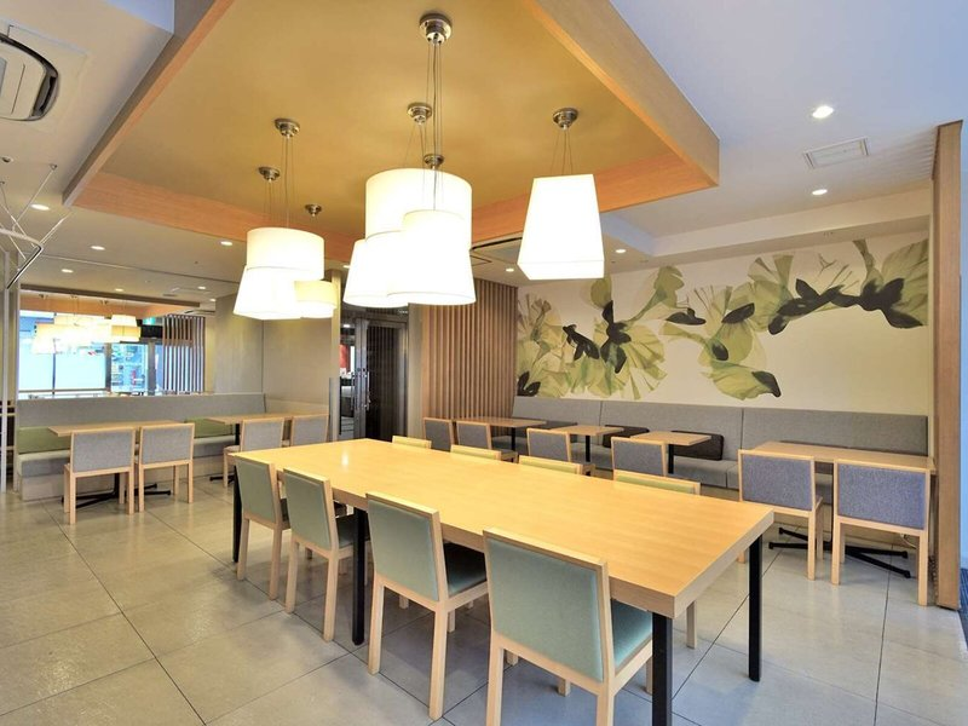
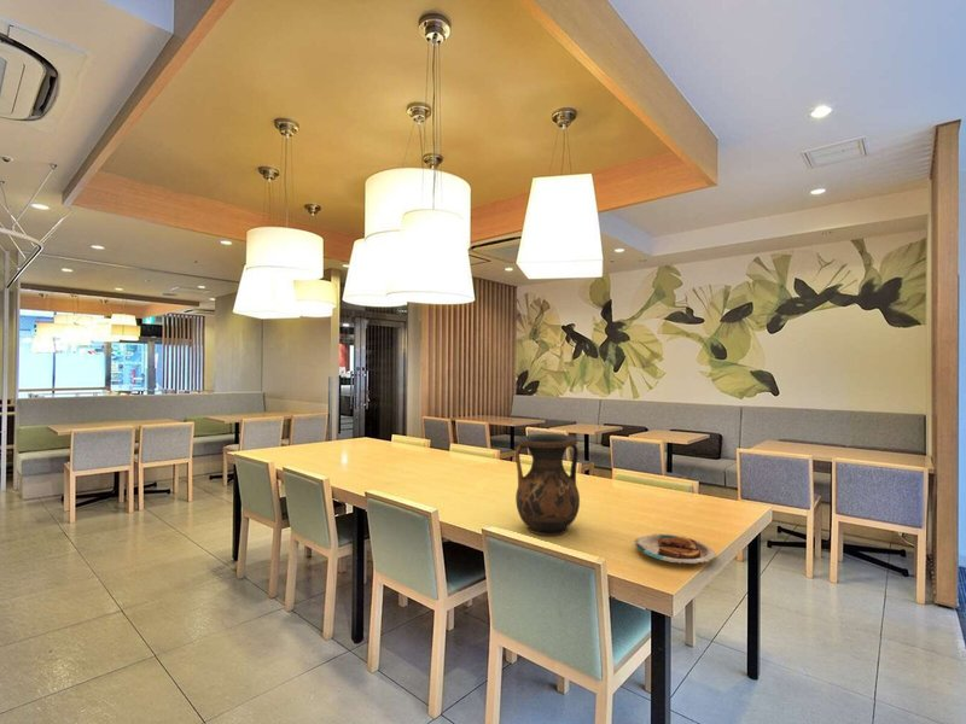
+ plate [633,533,716,566]
+ vase [514,433,581,537]
